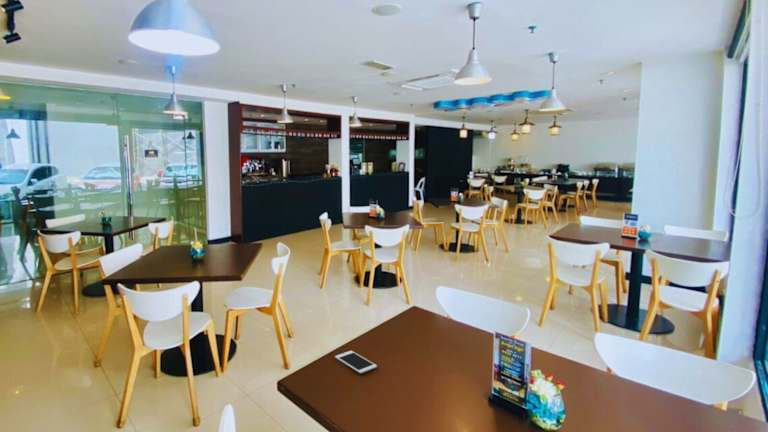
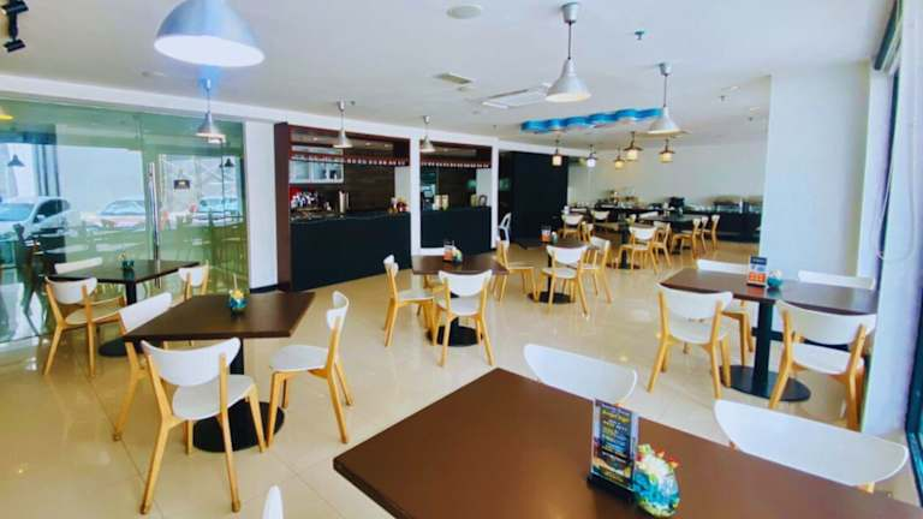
- cell phone [334,350,378,374]
